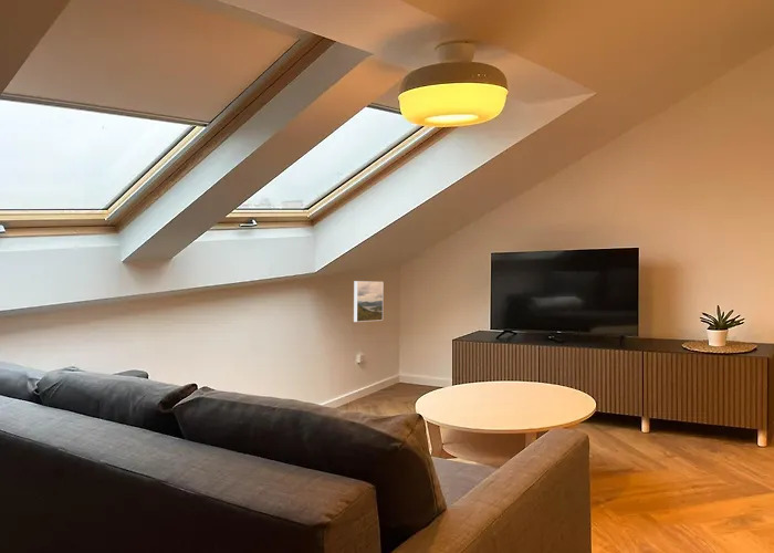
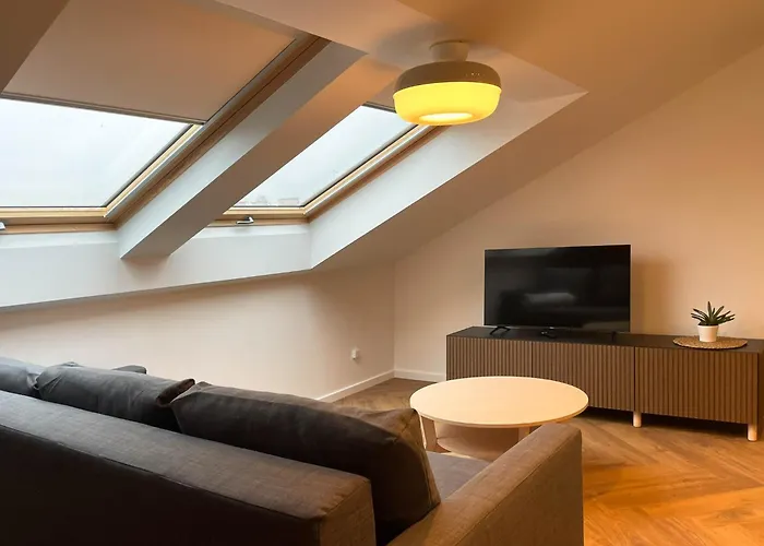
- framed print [353,280,384,323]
